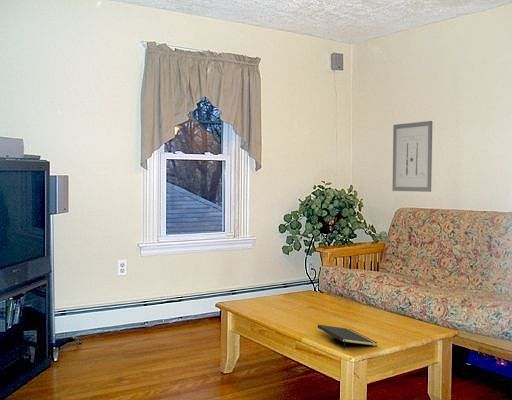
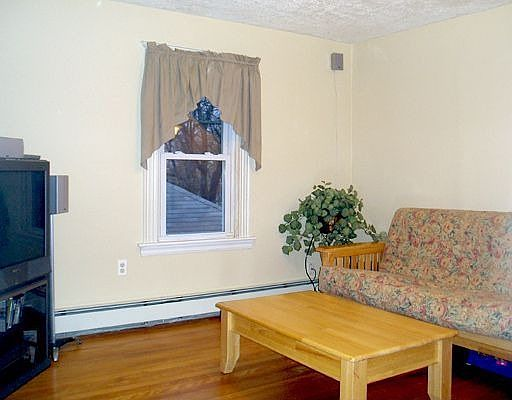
- notepad [317,324,378,351]
- wall art [391,120,433,193]
